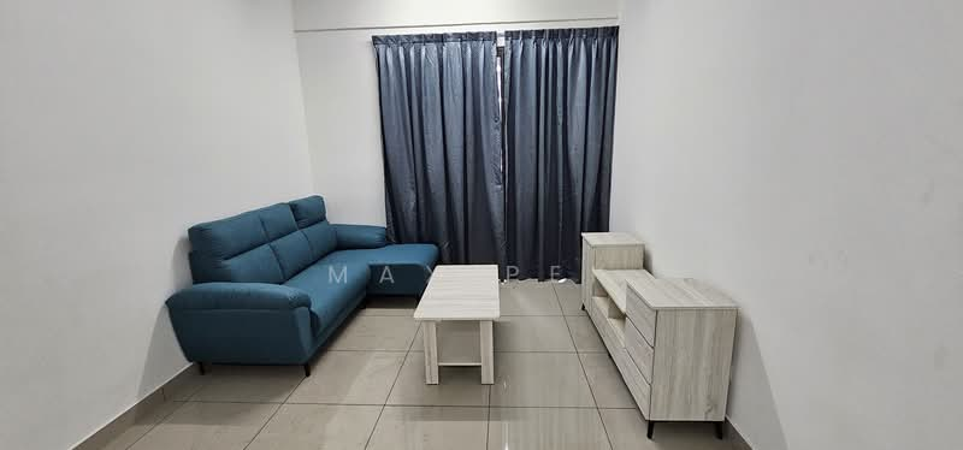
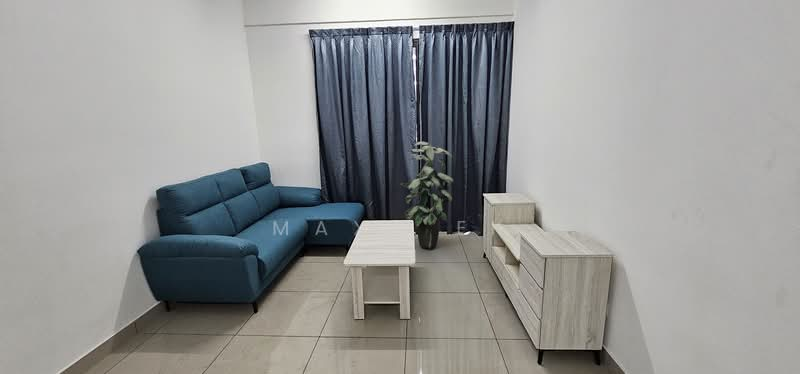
+ indoor plant [399,141,454,250]
